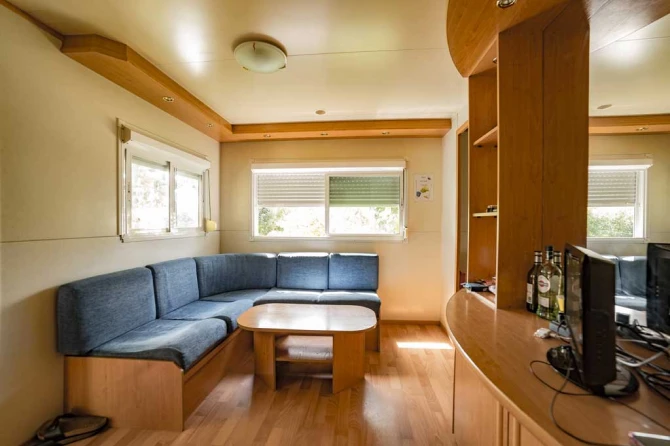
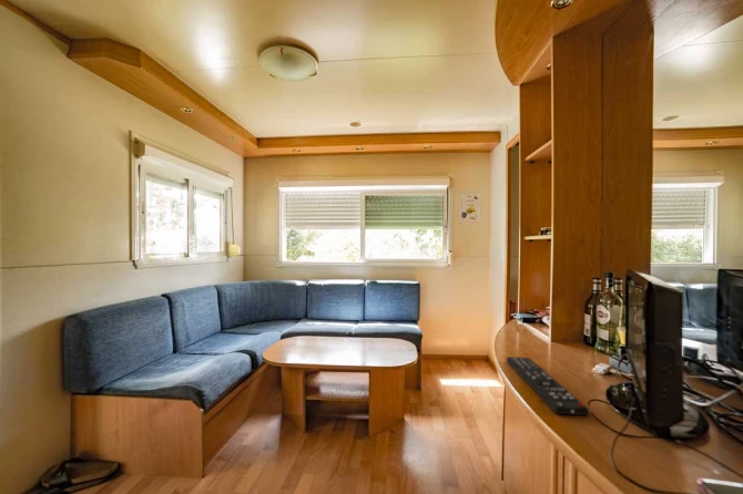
+ remote control [506,356,590,416]
